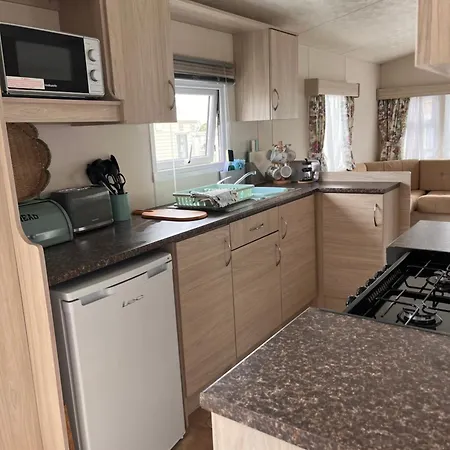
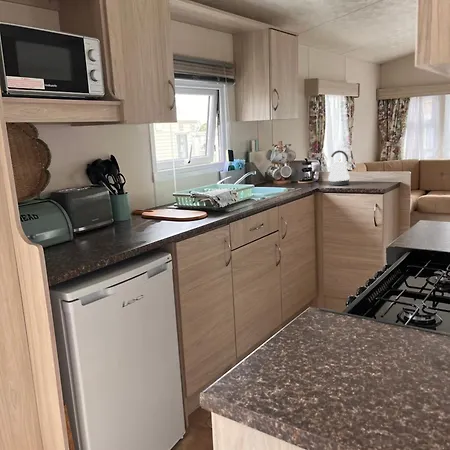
+ kettle [326,150,351,186]
